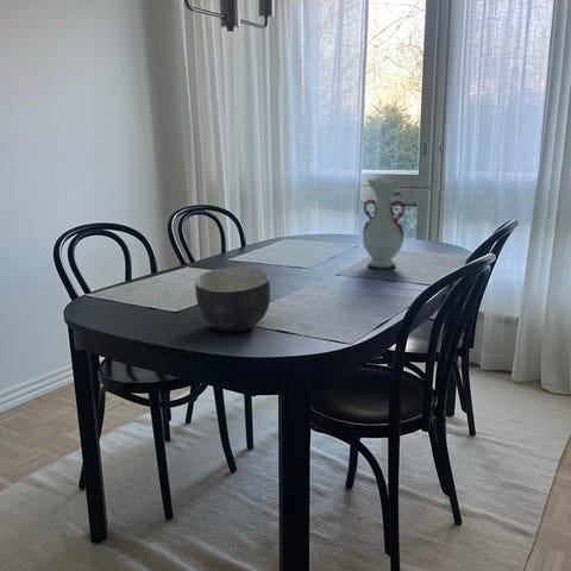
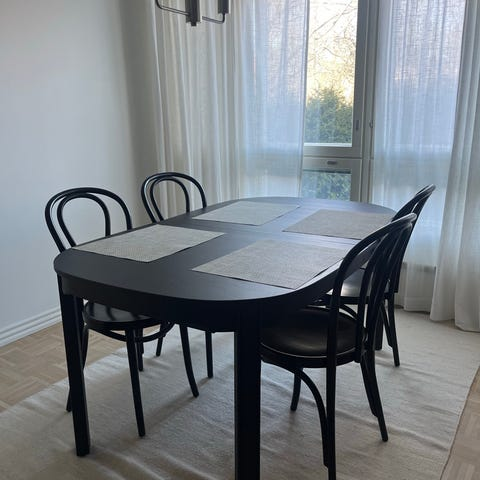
- vase [362,177,406,270]
- bowl [194,266,271,333]
